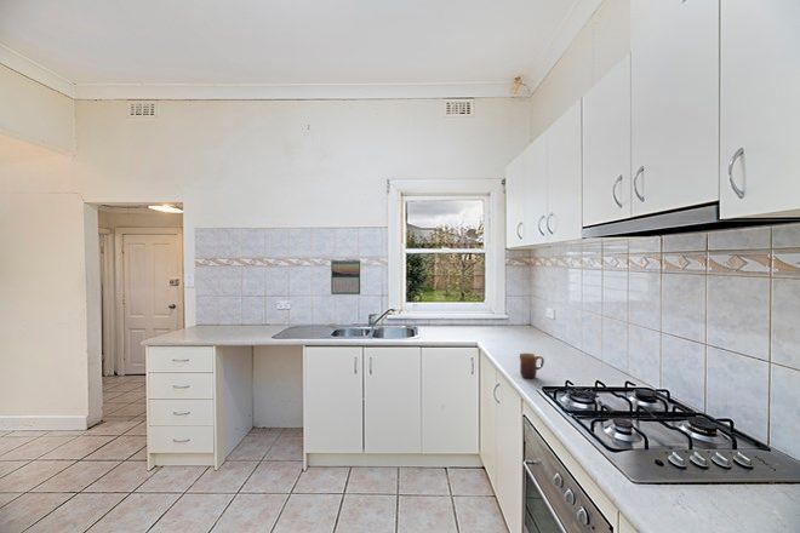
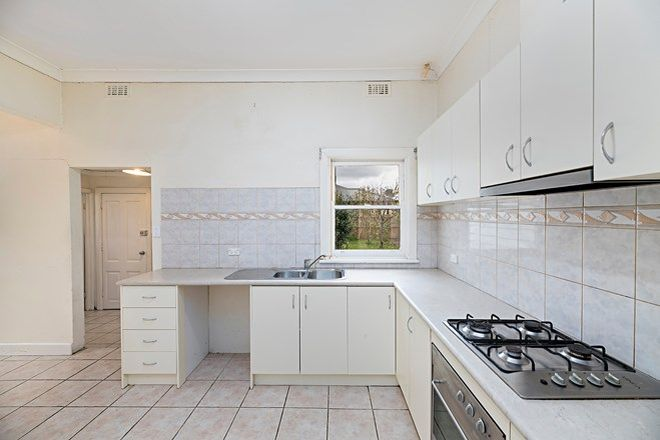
- calendar [330,258,361,296]
- mug [518,353,545,379]
